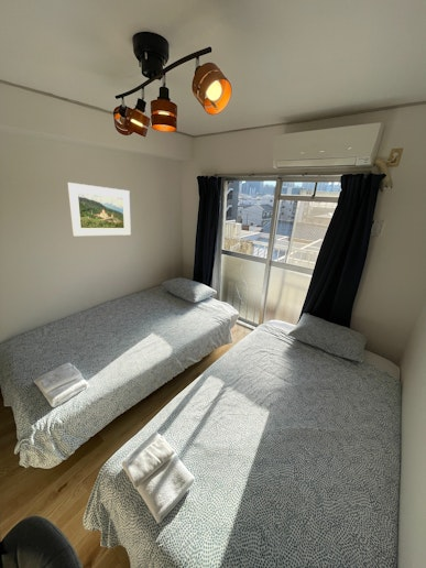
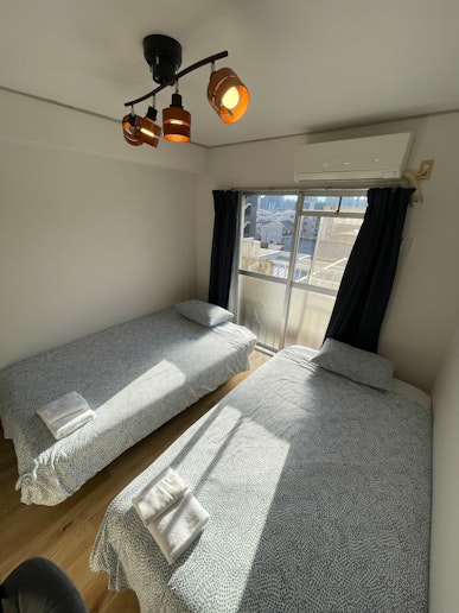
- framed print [66,182,132,237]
